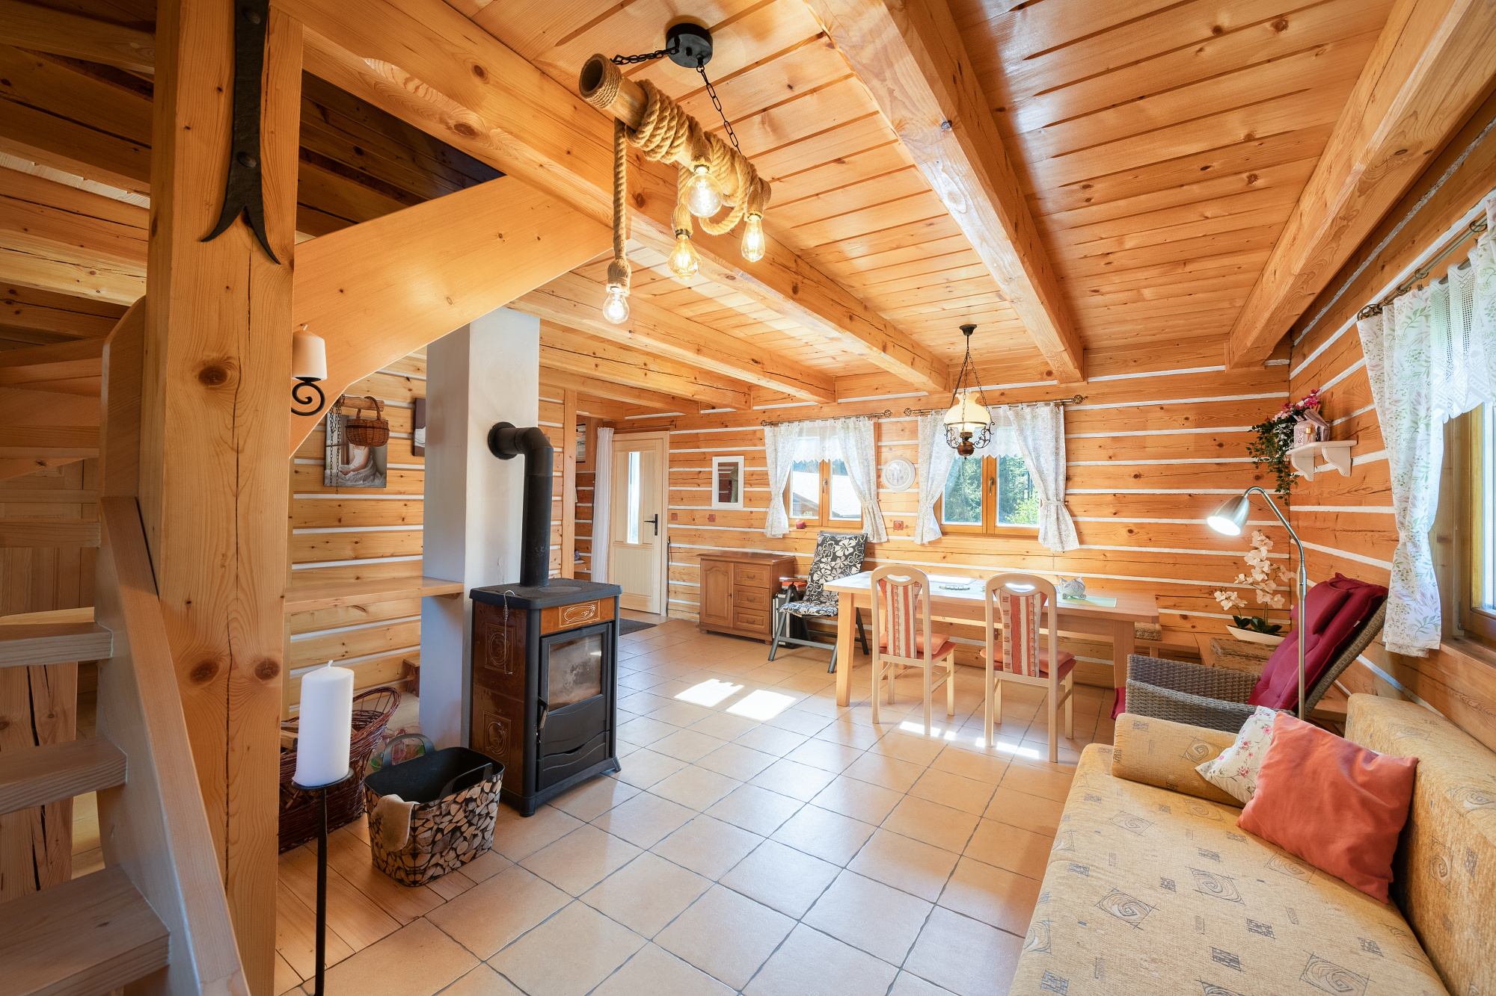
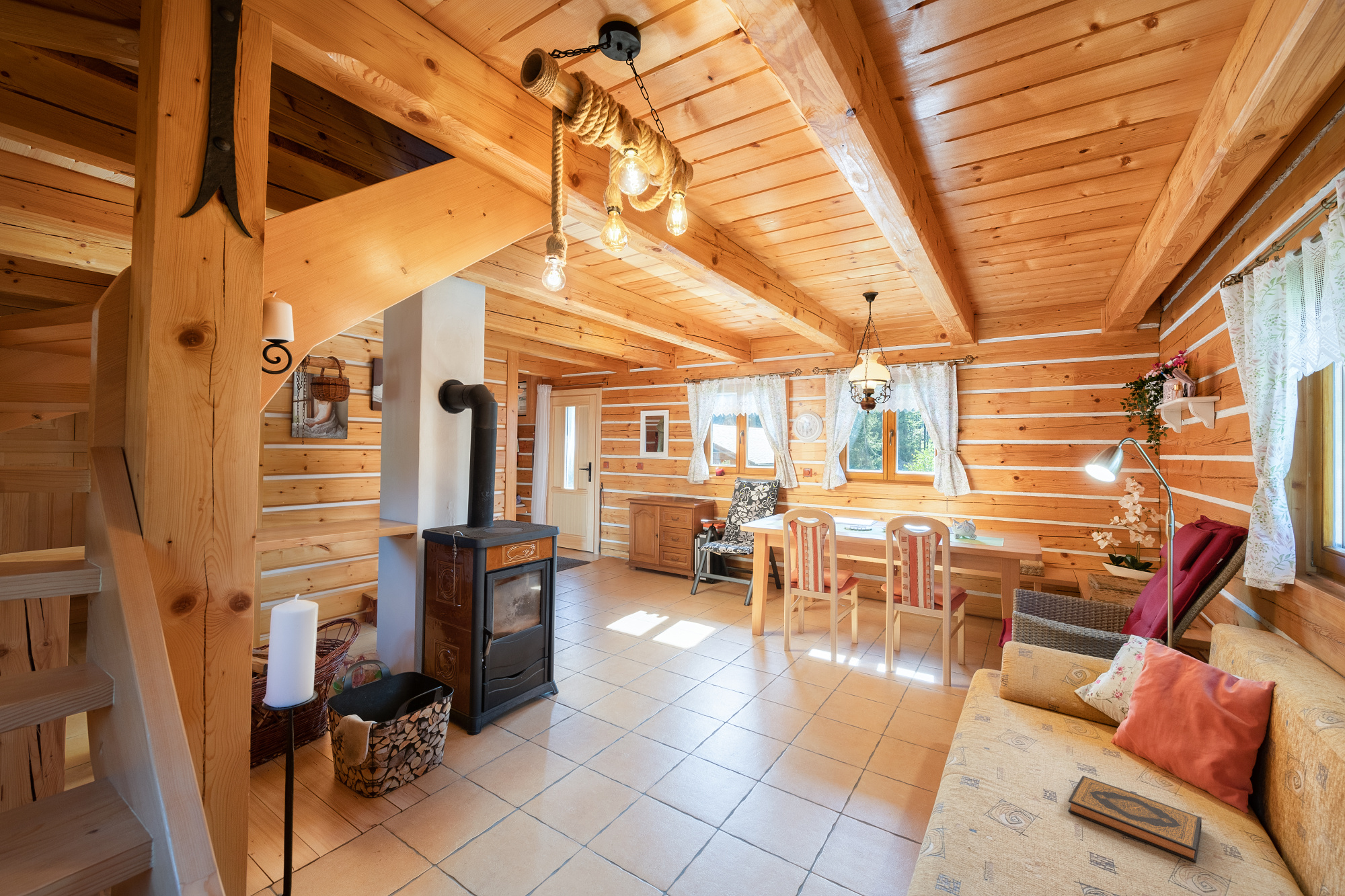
+ hardback book [1068,775,1202,863]
